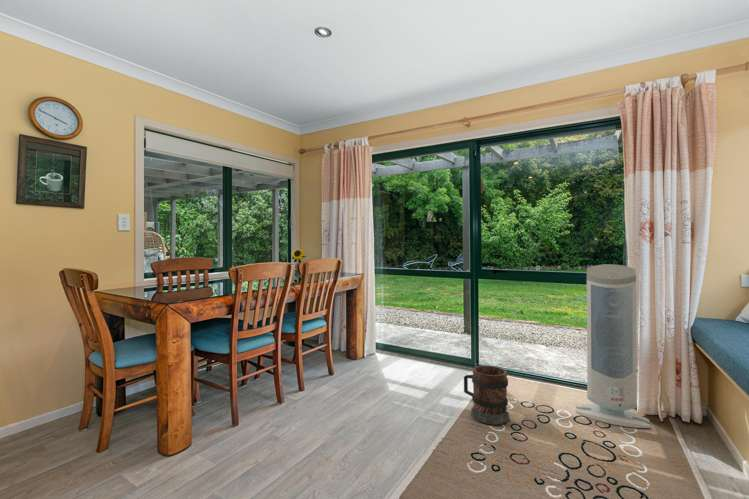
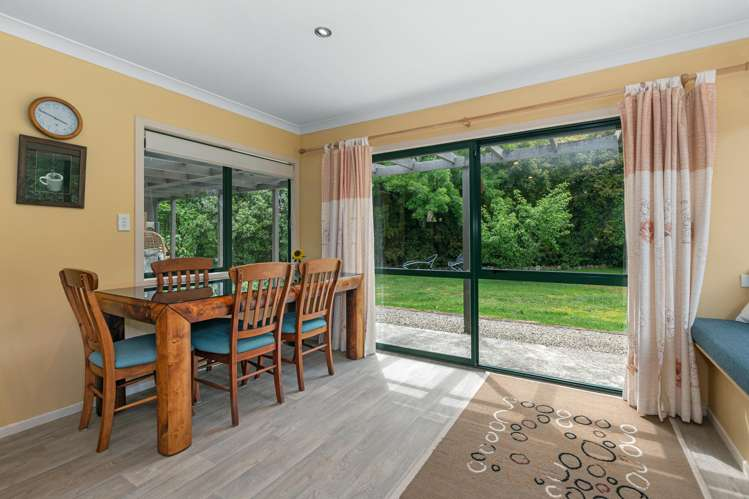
- wooden barrel [463,364,510,426]
- air purifier [575,263,652,429]
